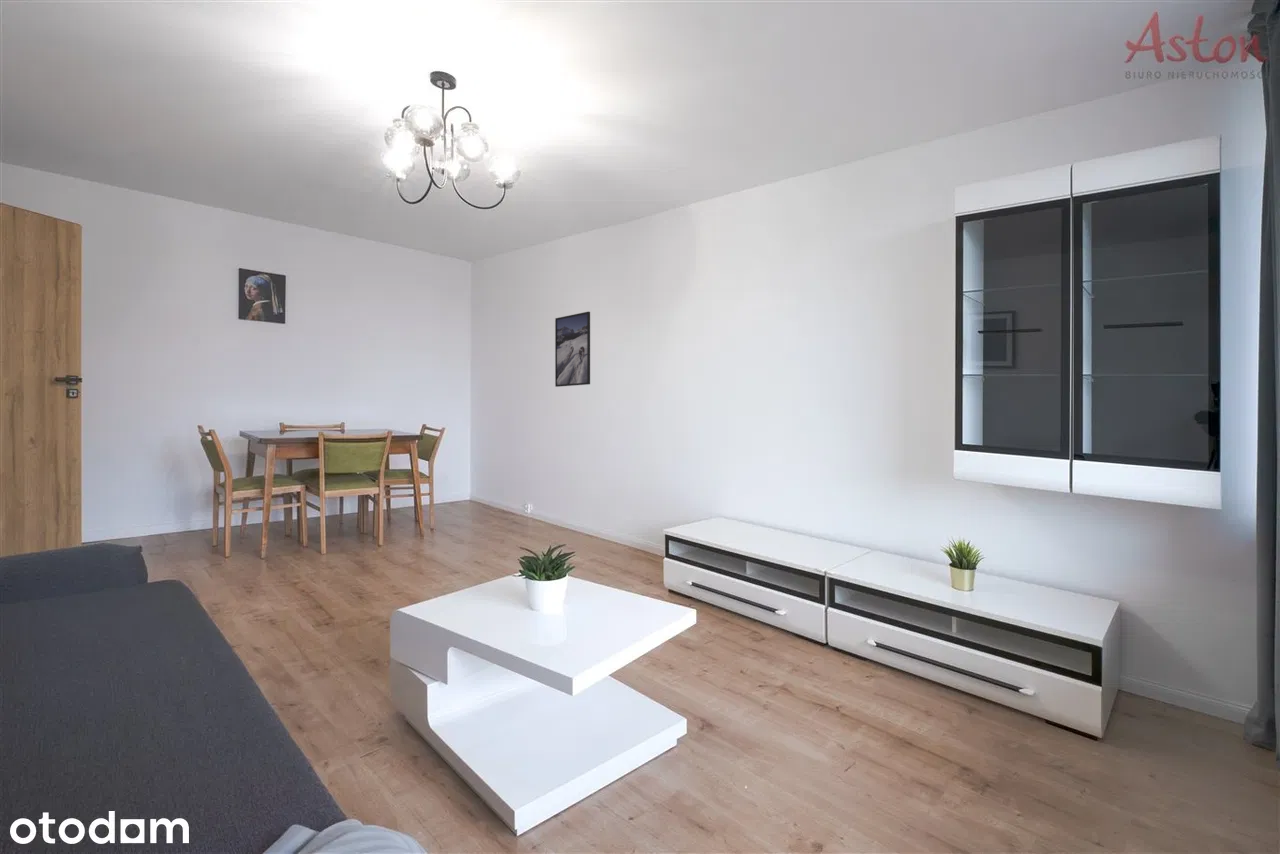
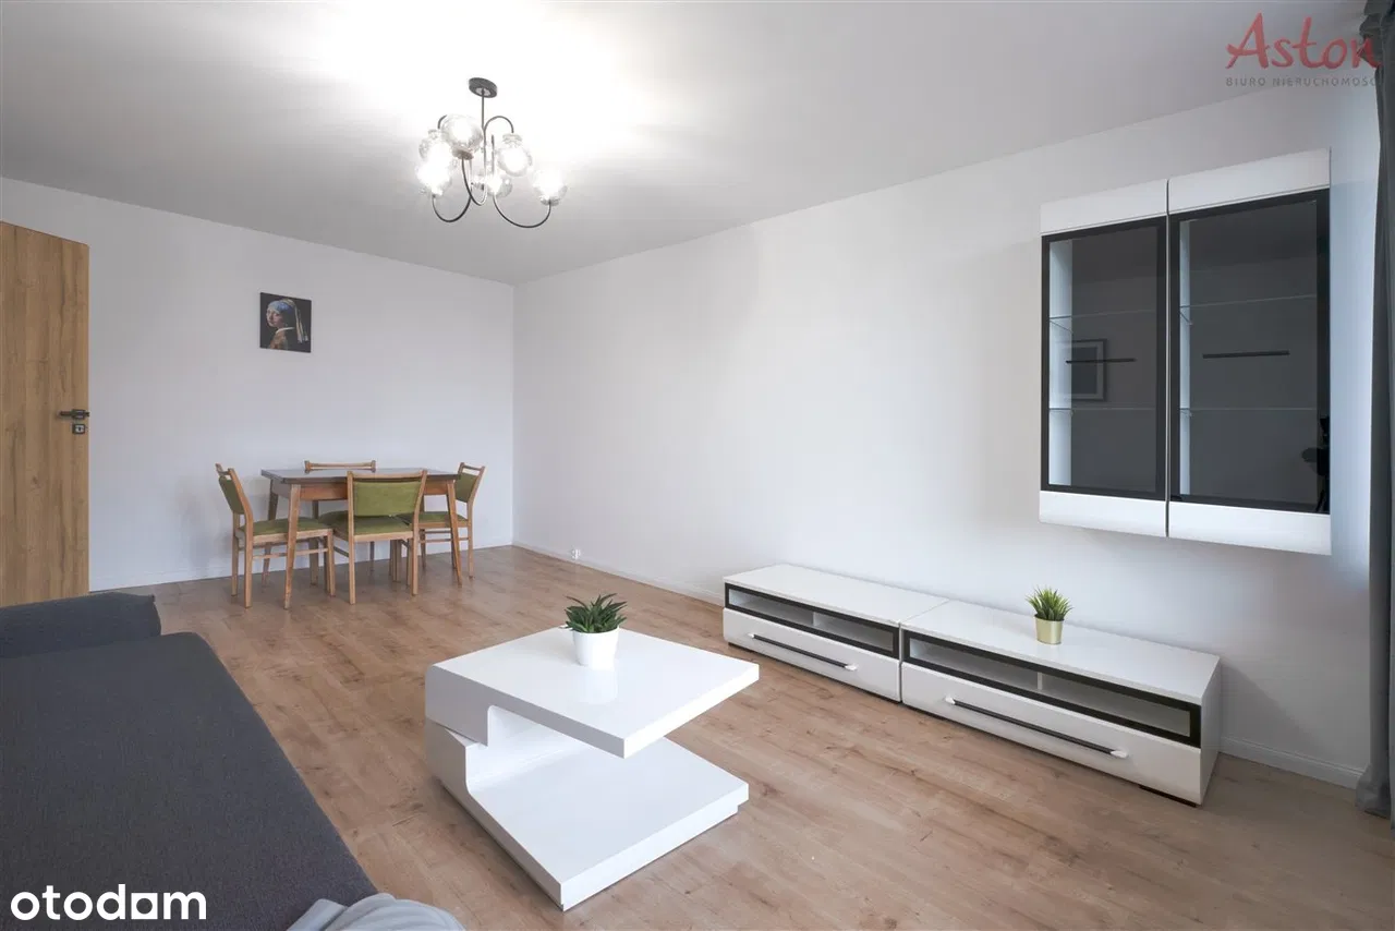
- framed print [554,311,591,388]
